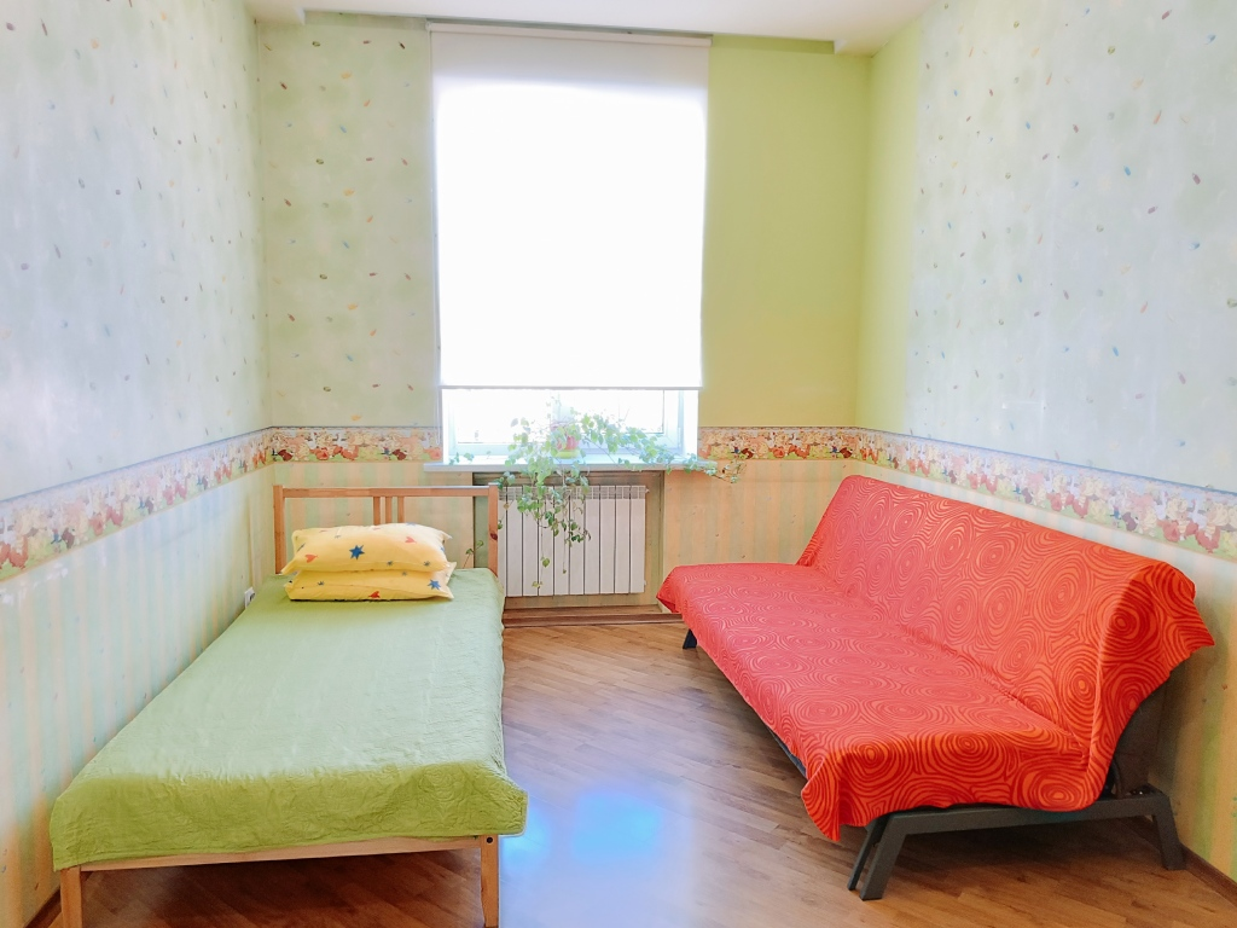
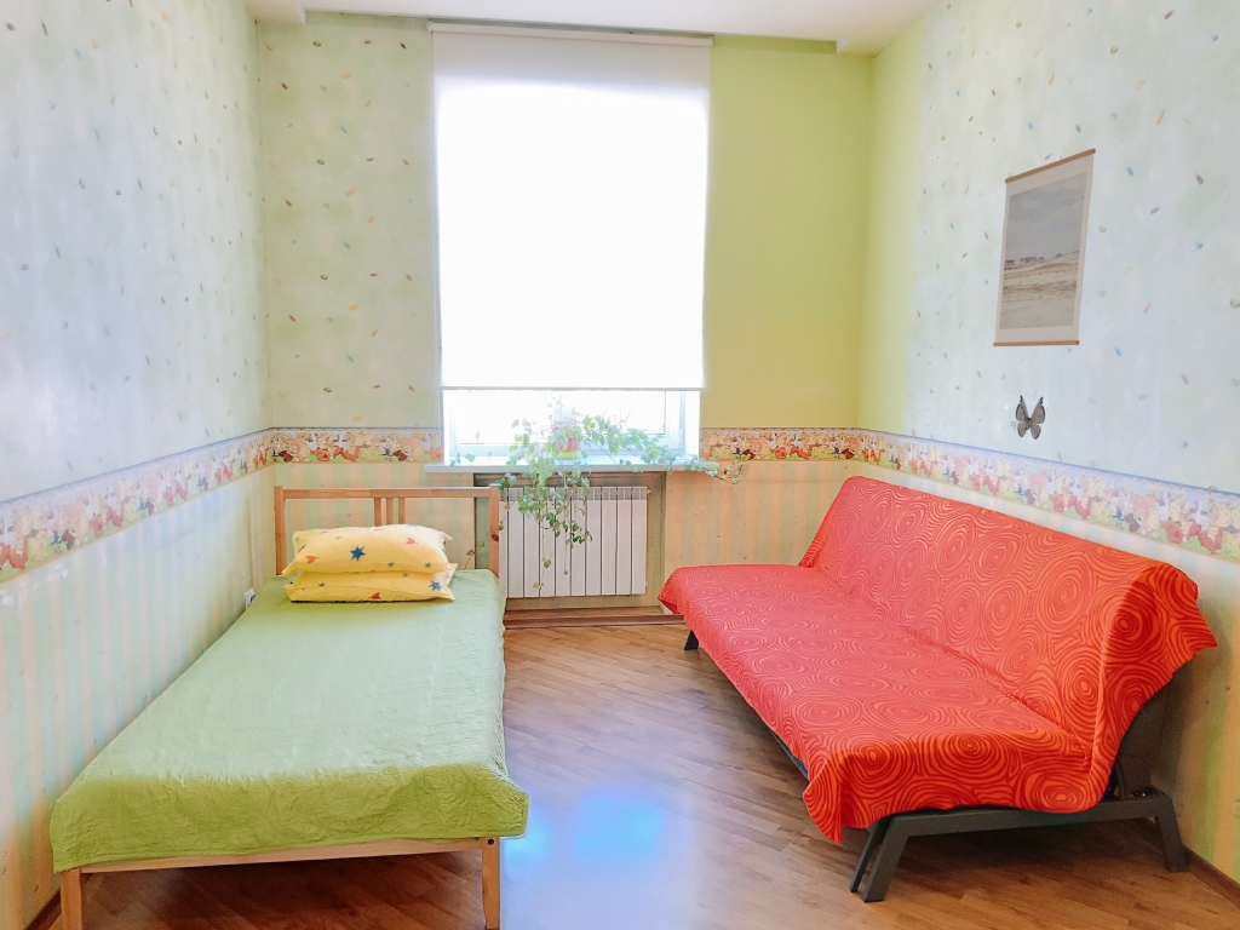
+ wall art [992,148,1097,348]
+ decorative butterfly [1010,394,1046,441]
